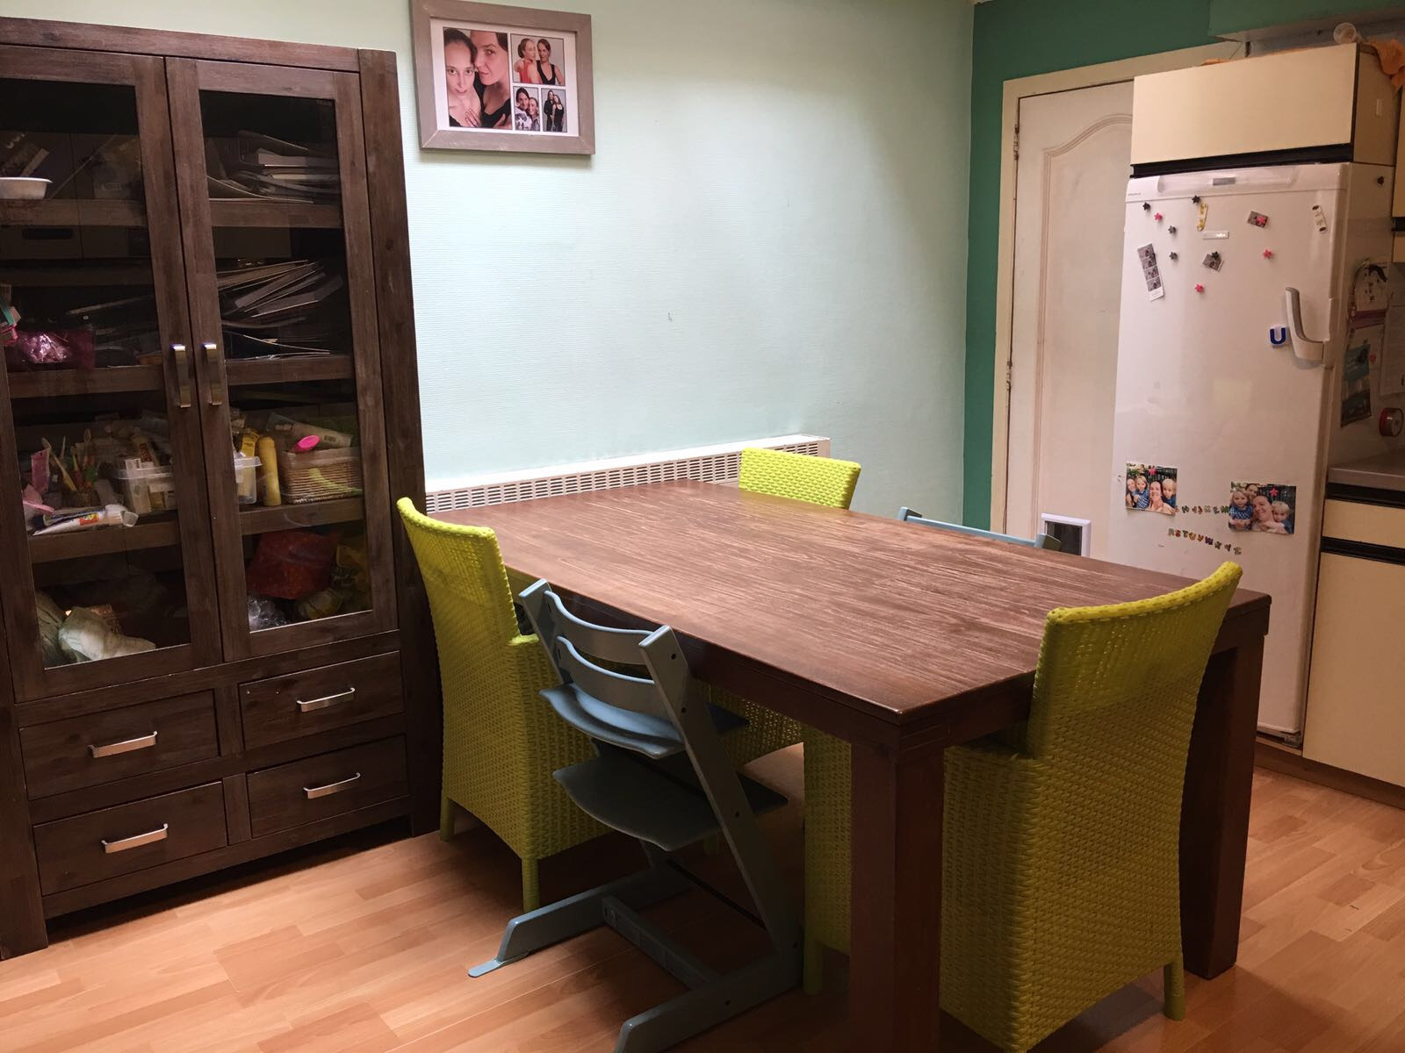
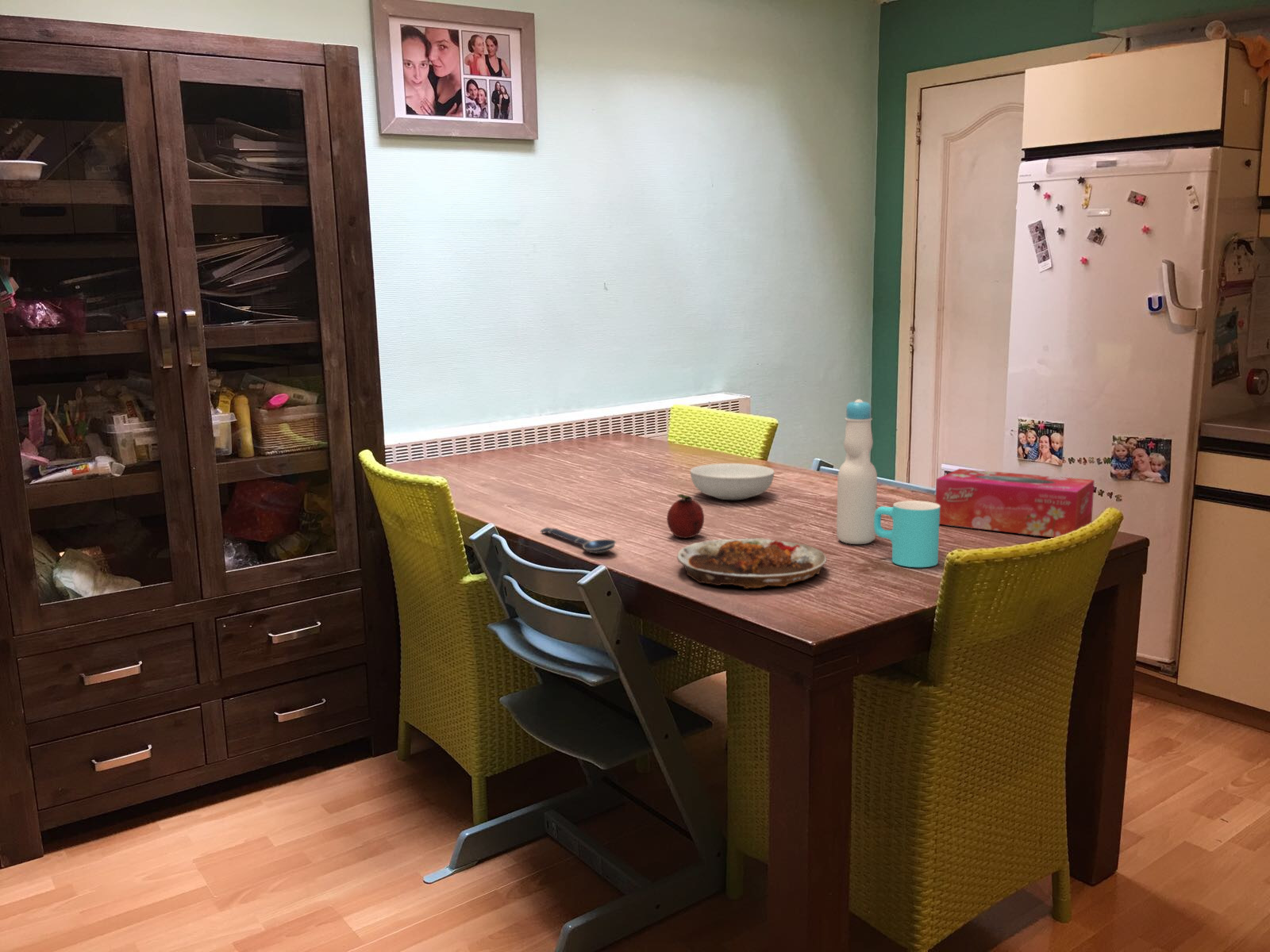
+ spoon [539,527,617,554]
+ serving bowl [689,463,775,501]
+ tissue box [935,468,1095,538]
+ plate [676,537,828,589]
+ cup [874,500,940,568]
+ bottle [836,398,878,545]
+ fruit [666,493,705,539]
